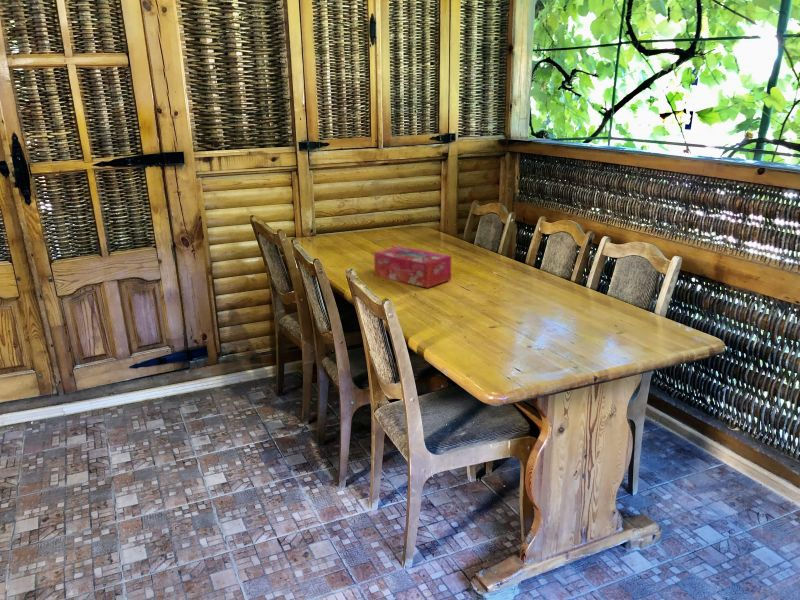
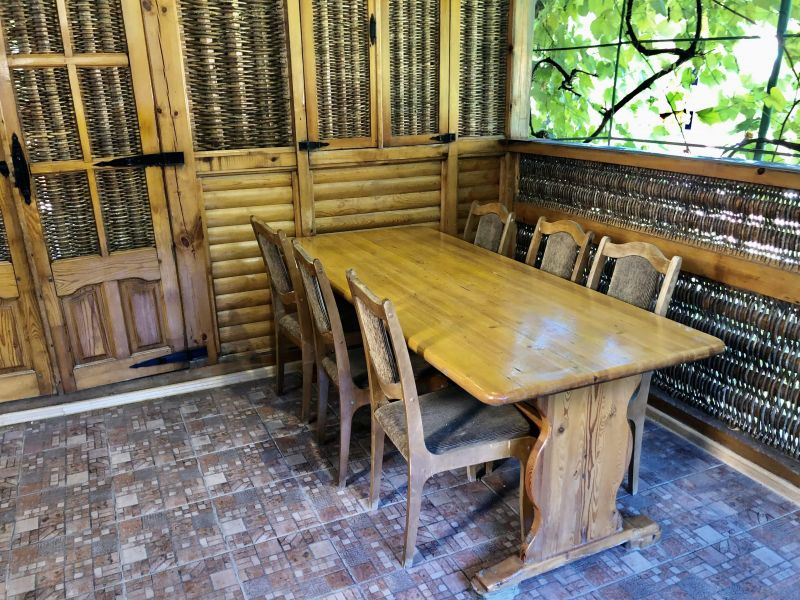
- tissue box [373,245,452,289]
